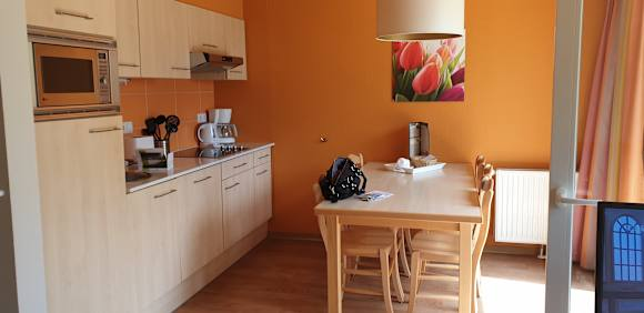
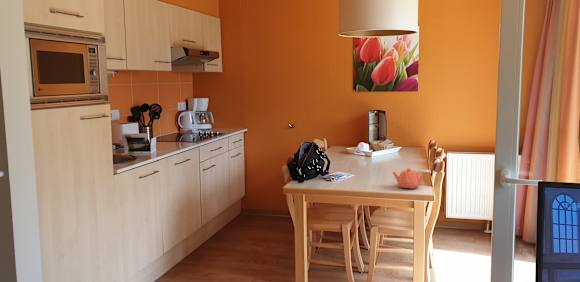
+ teapot [392,168,424,190]
